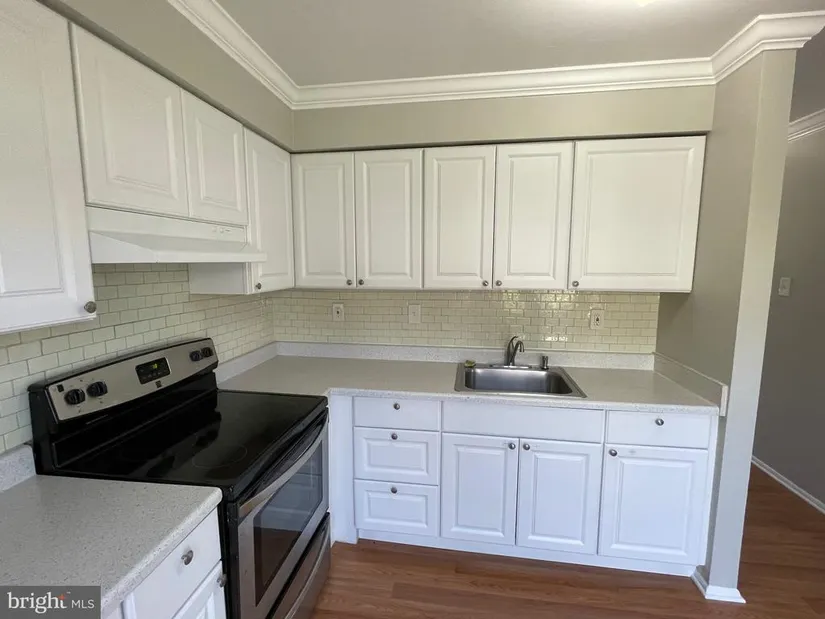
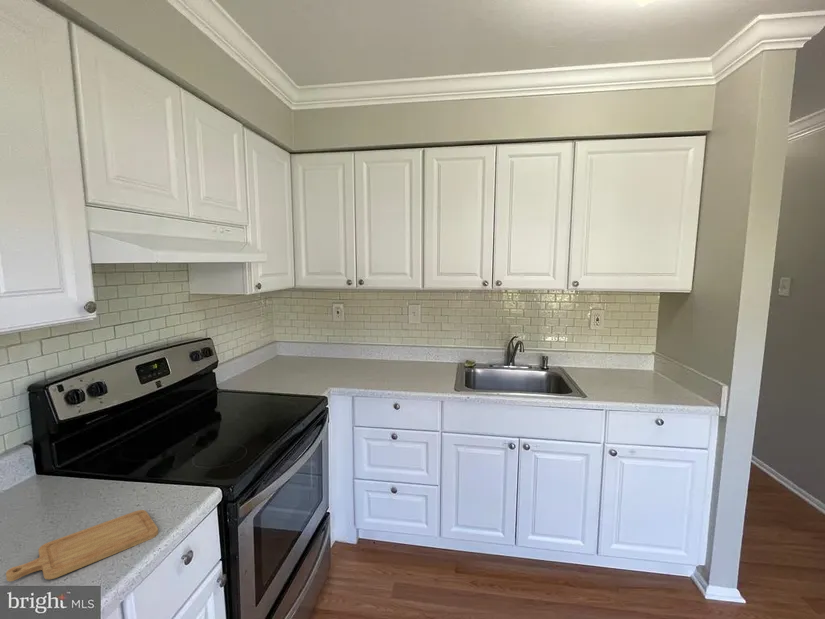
+ chopping board [5,509,159,582]
